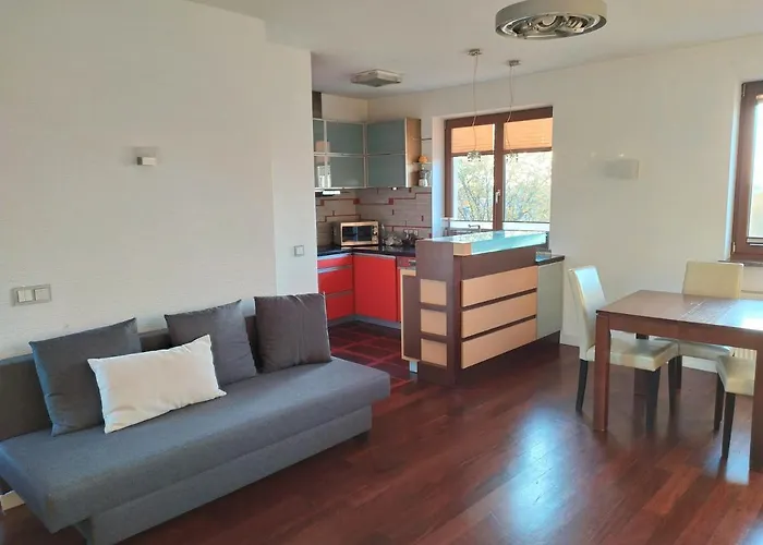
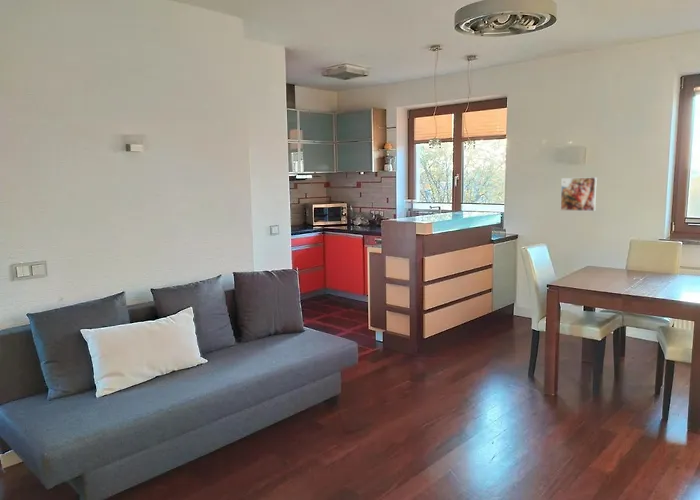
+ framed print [559,176,598,212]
